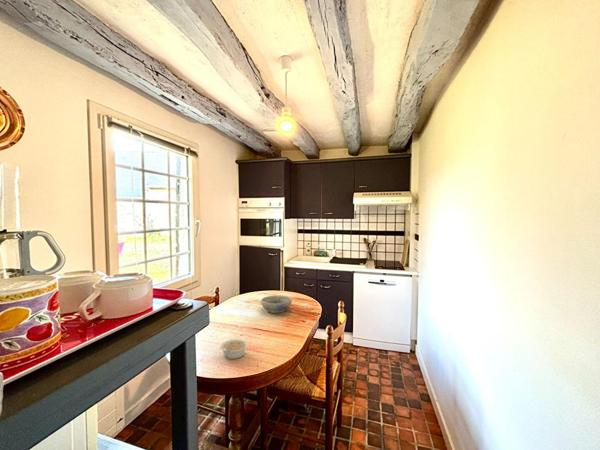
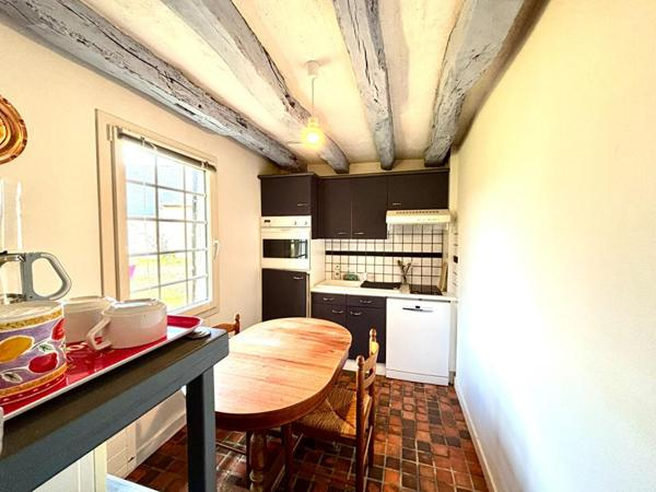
- bowl [260,294,293,314]
- legume [219,338,249,360]
